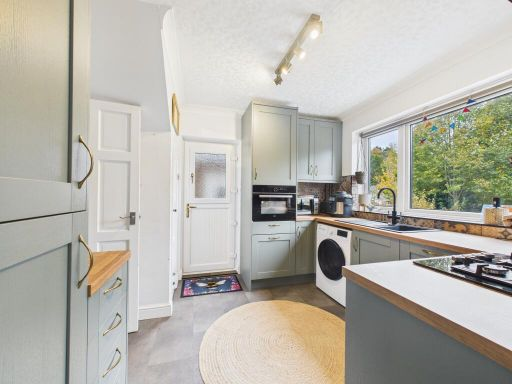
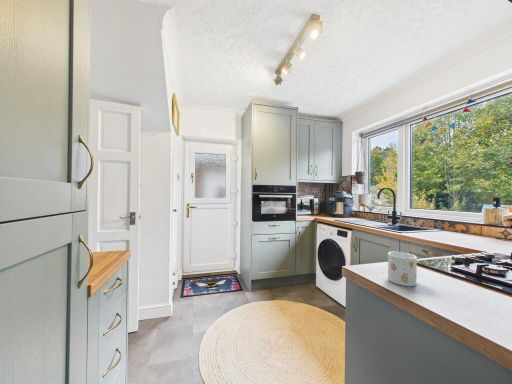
+ mug [387,251,418,287]
